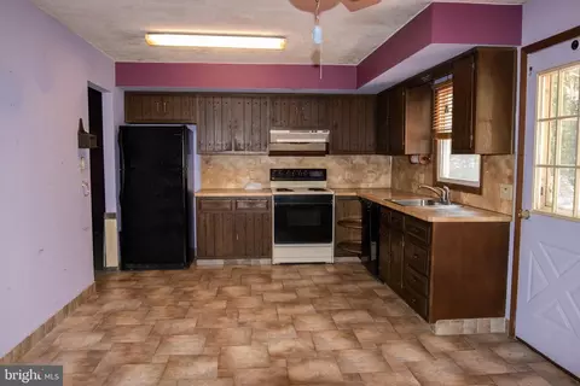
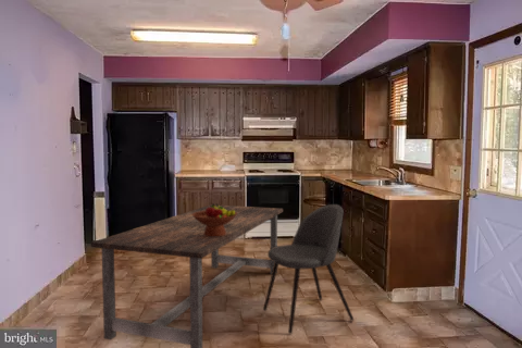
+ dining chair [262,203,355,335]
+ fruit bowl [192,202,237,237]
+ dining table [90,203,284,348]
